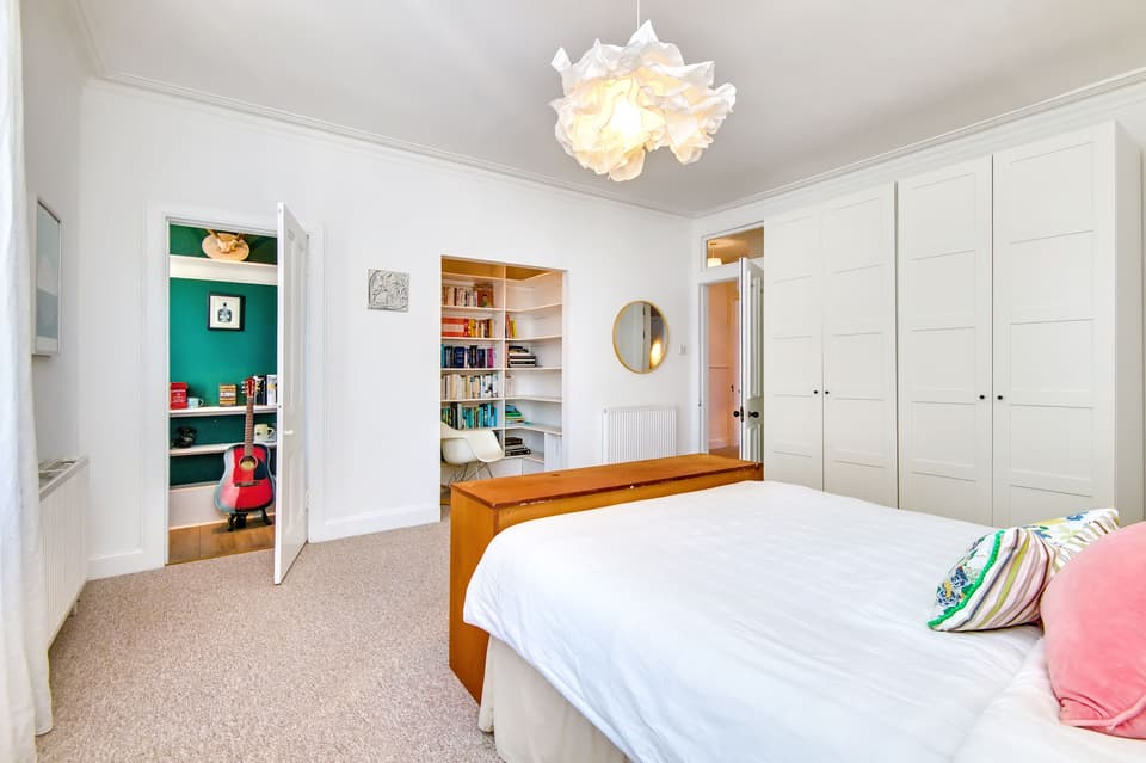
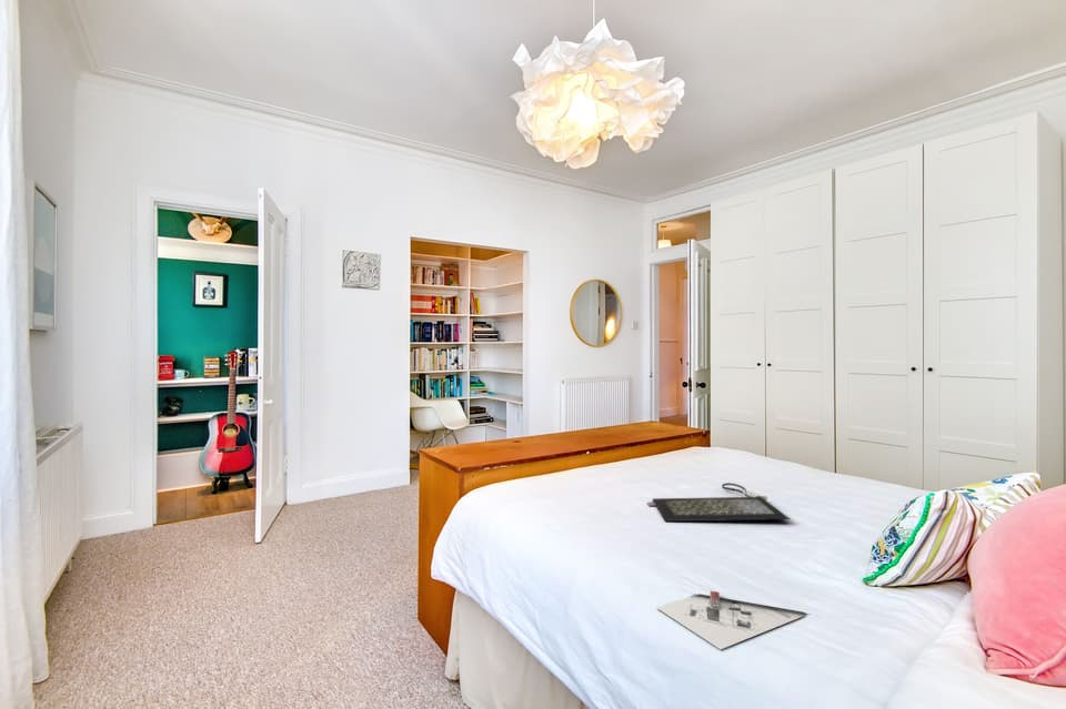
+ clutch bag [646,482,791,523]
+ architectural model [656,590,808,650]
